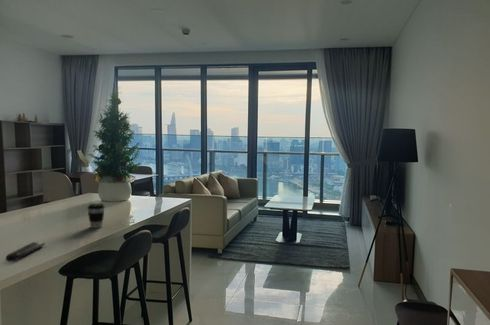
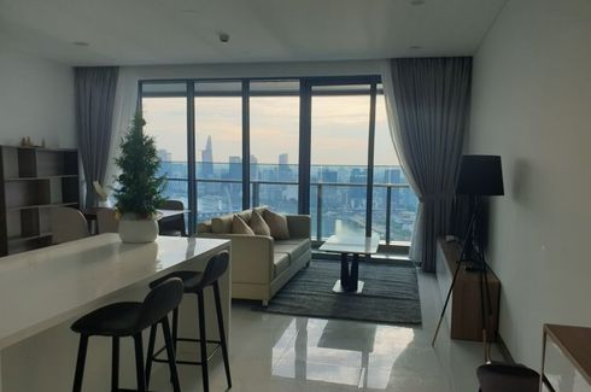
- remote control [5,241,46,262]
- coffee cup [87,202,106,229]
